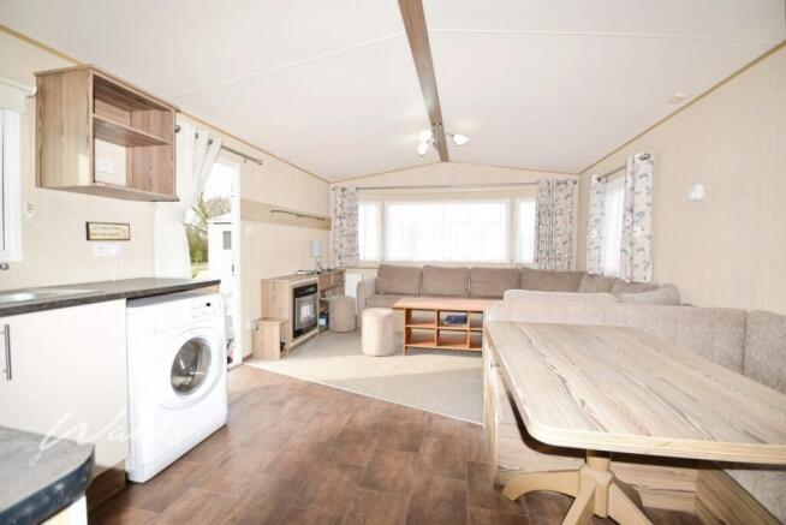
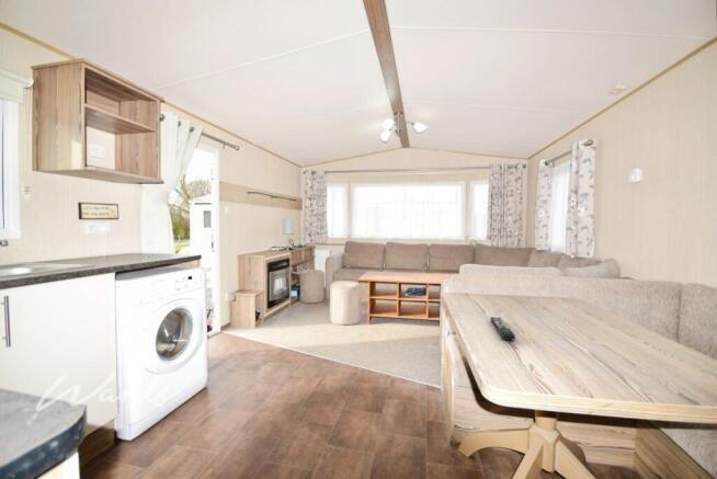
+ remote control [489,316,516,342]
